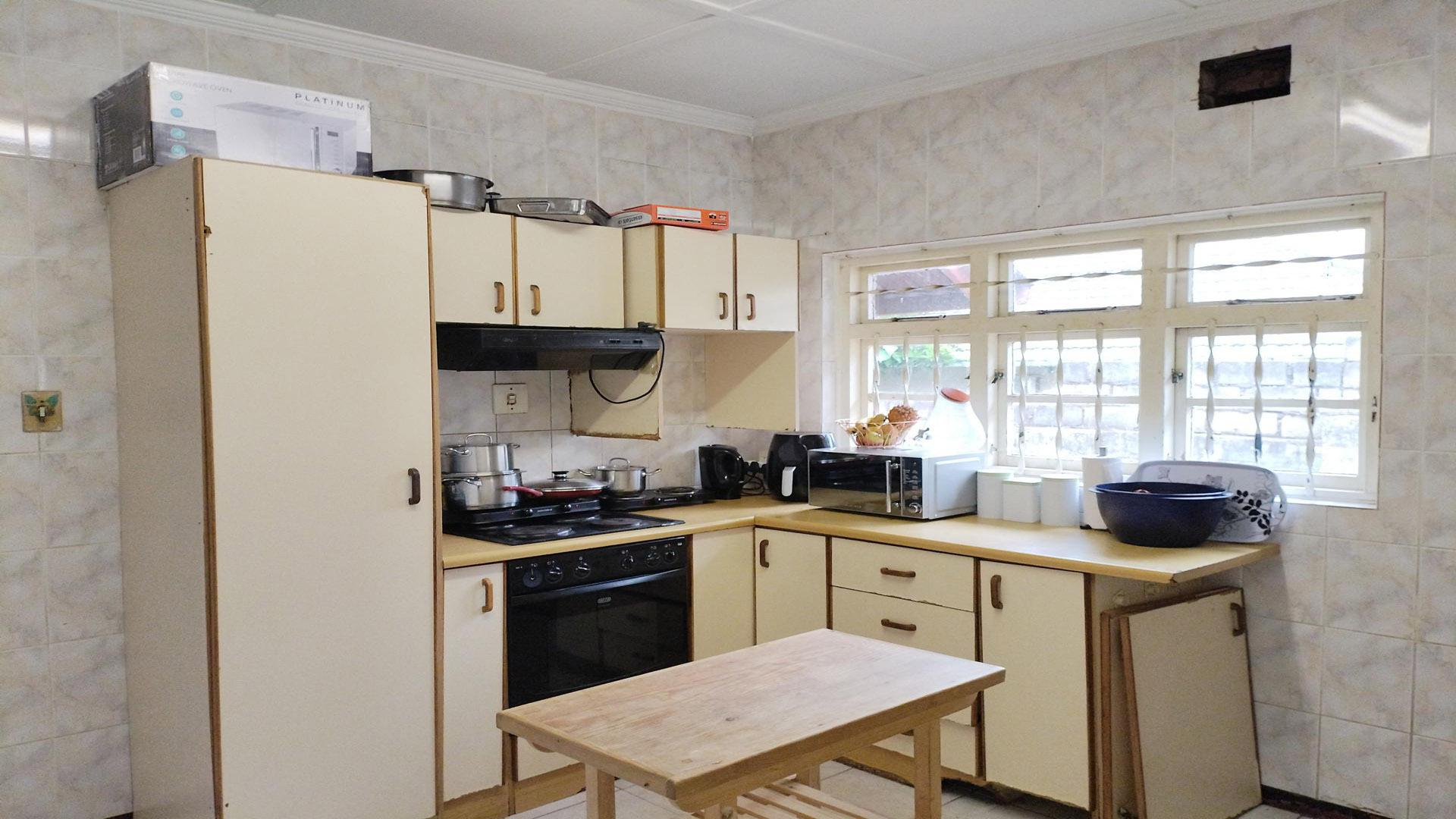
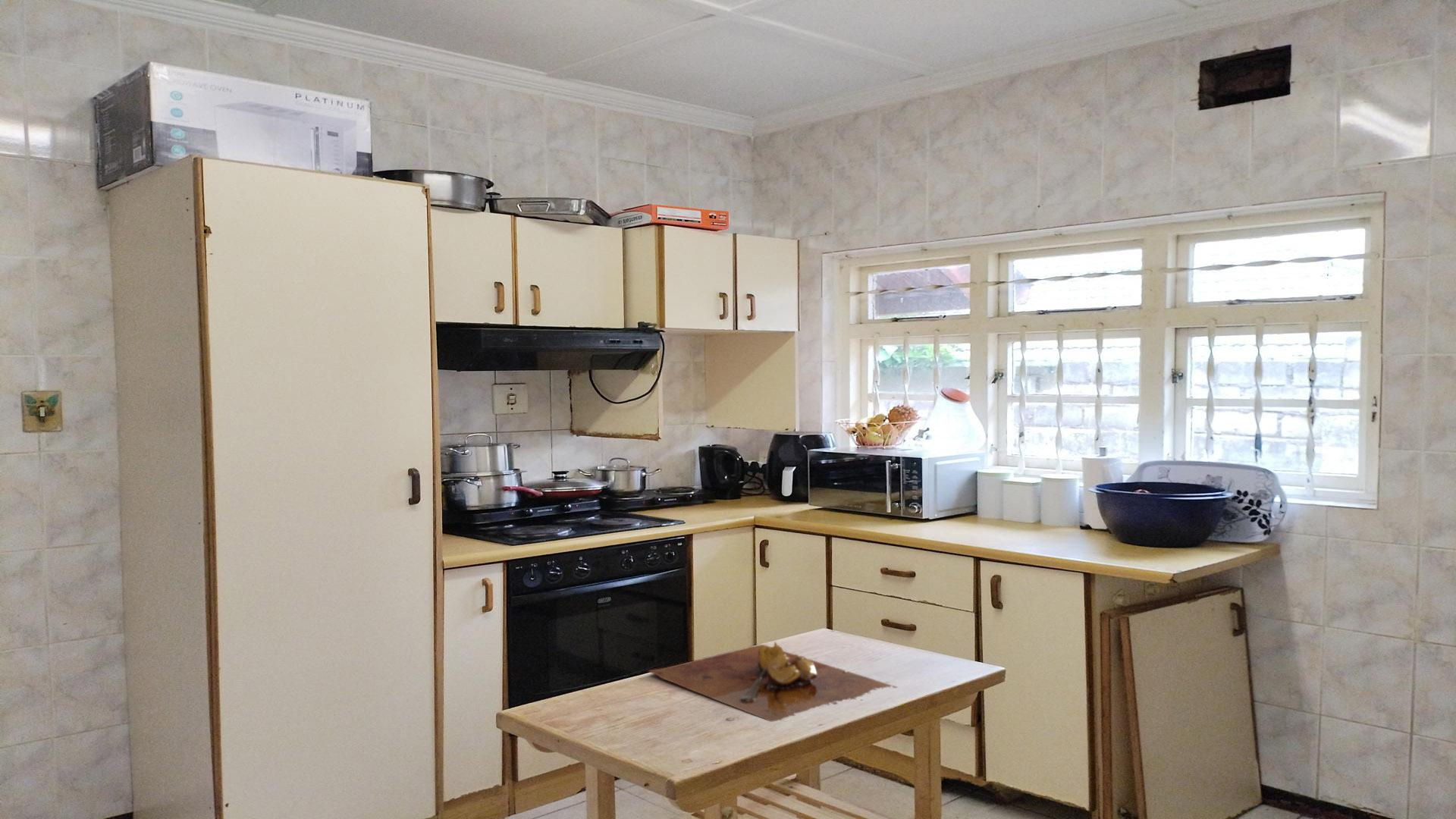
+ cutting board [648,642,899,723]
